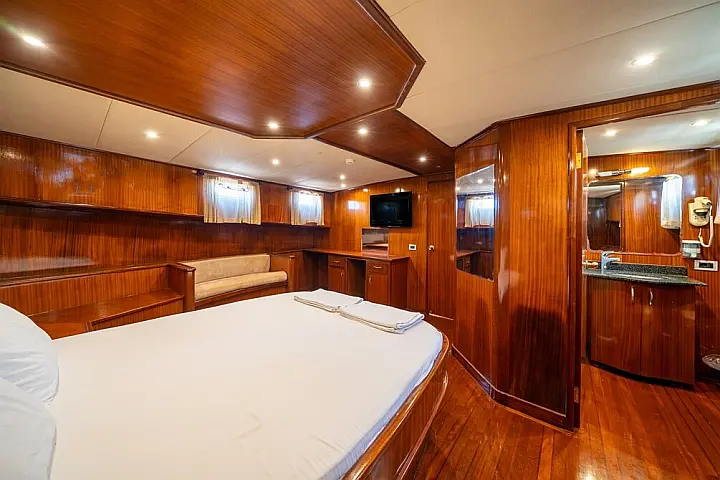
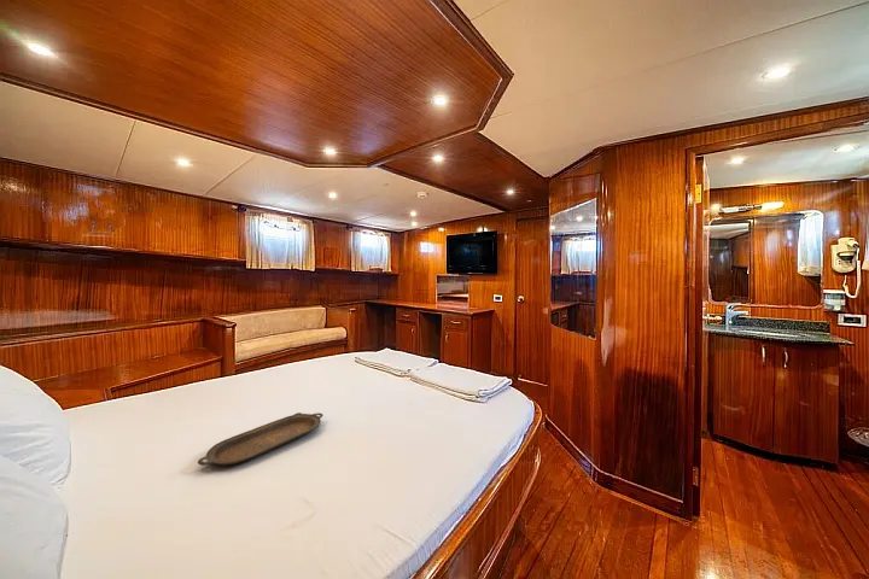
+ serving tray [197,411,325,467]
